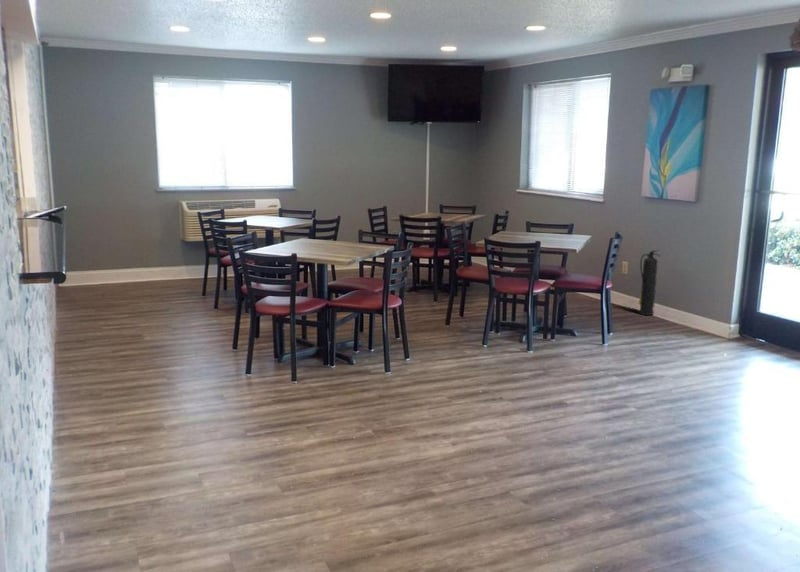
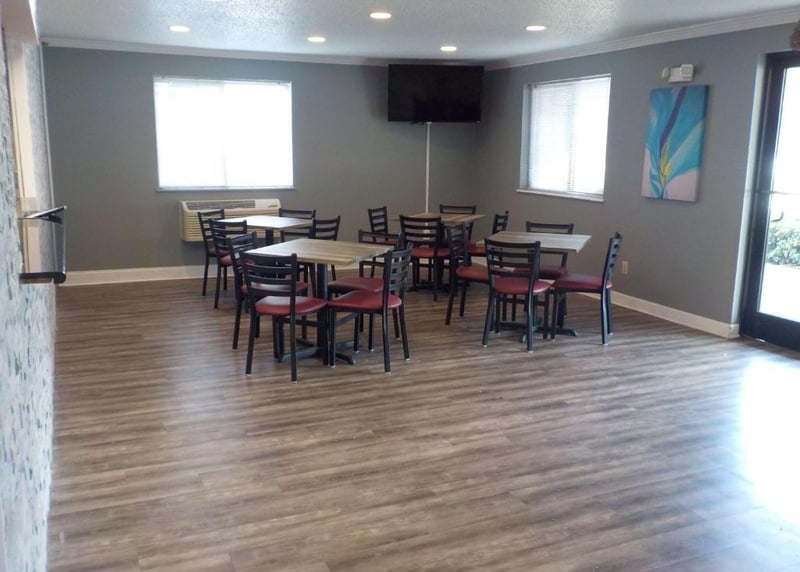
- fire extinguisher [637,249,662,316]
